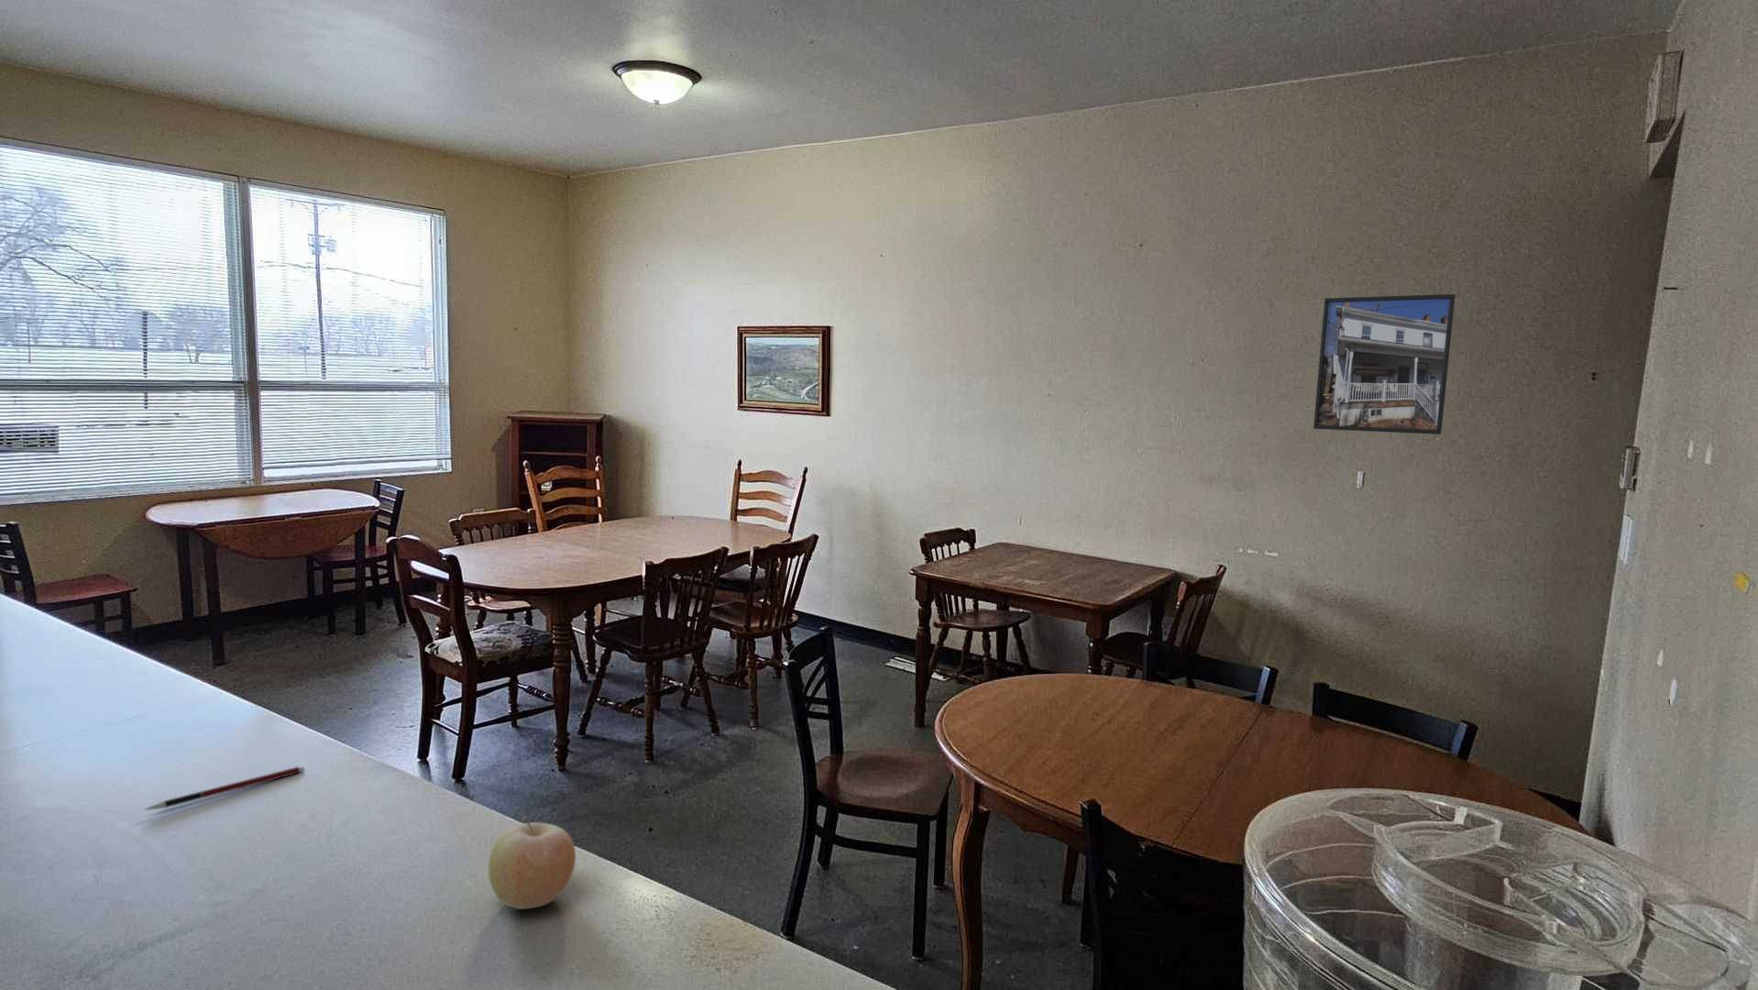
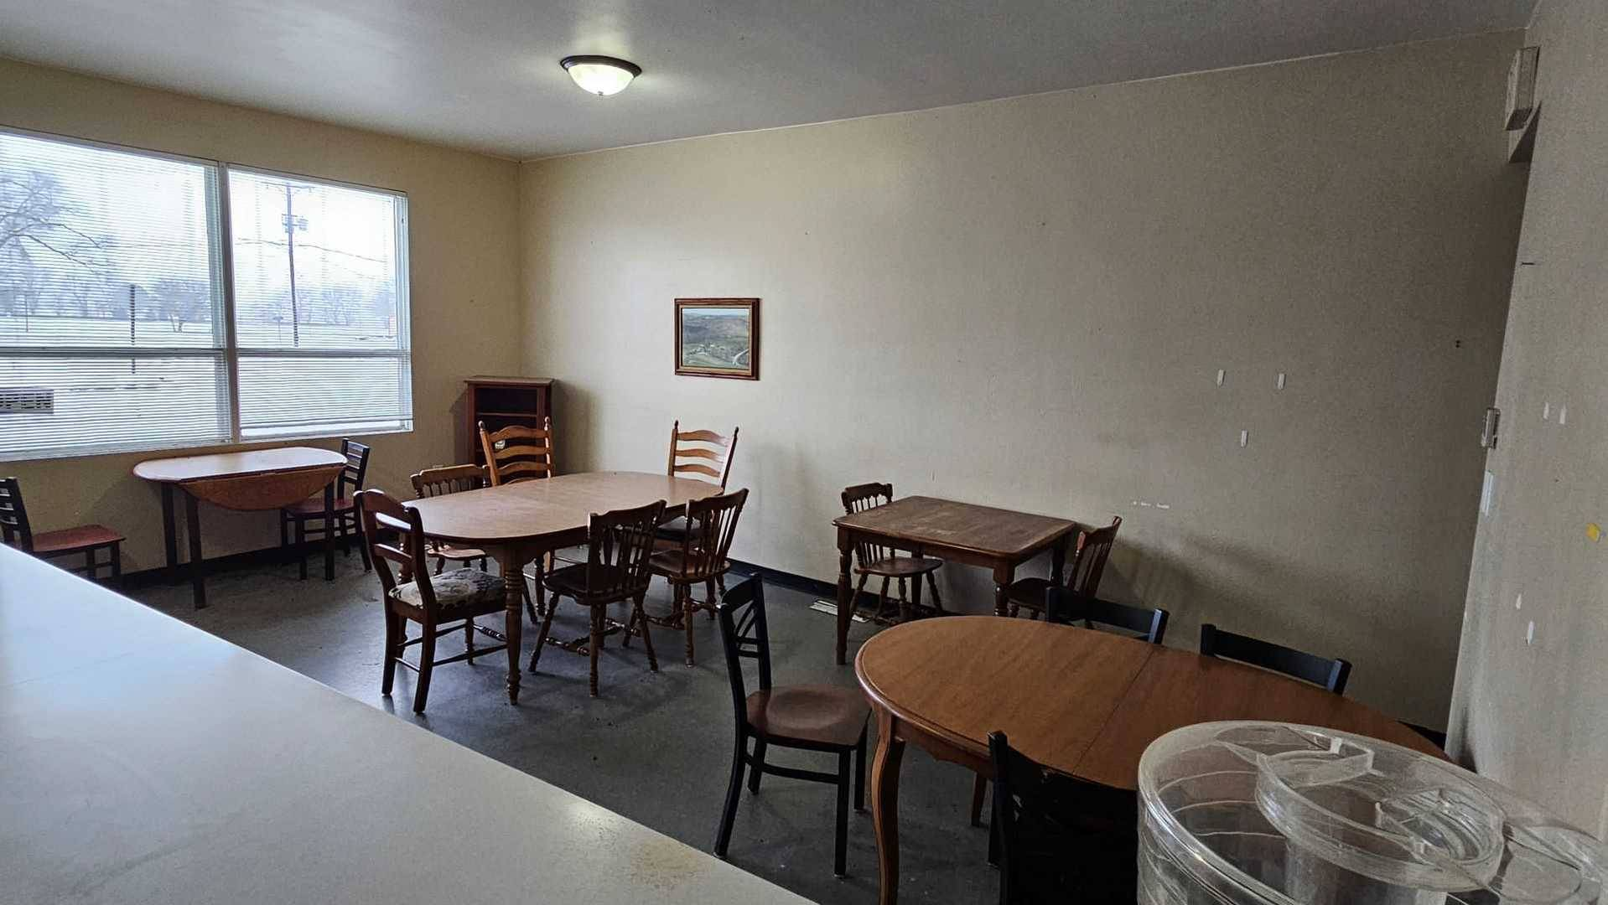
- pen [145,767,305,811]
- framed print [1312,293,1456,436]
- fruit [488,815,576,909]
